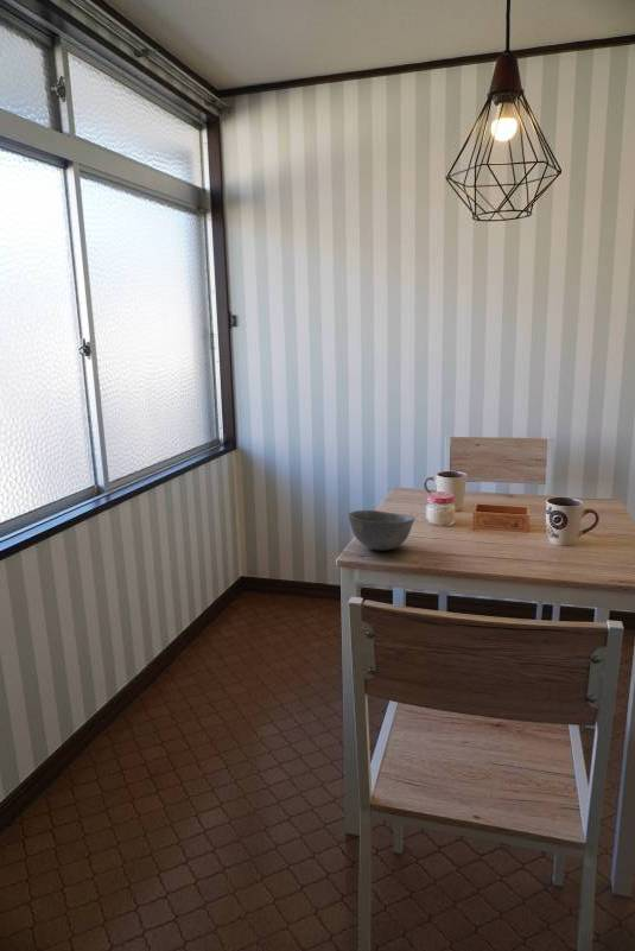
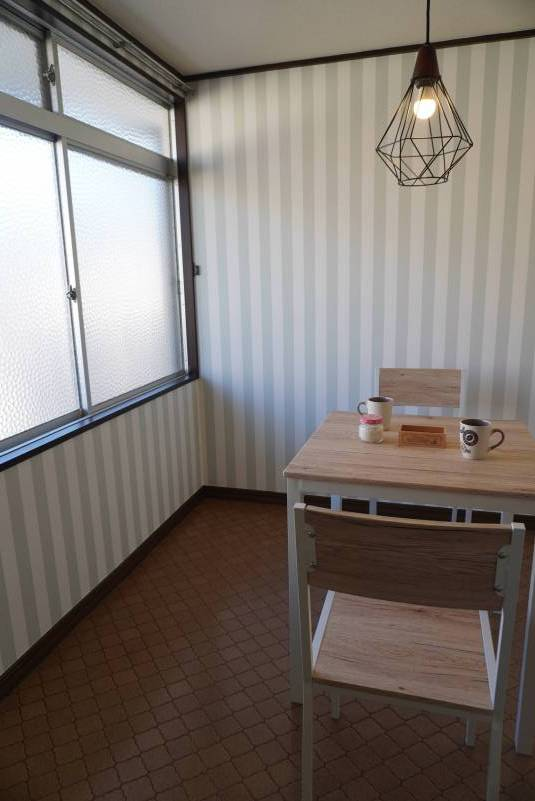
- bowl [347,509,417,552]
